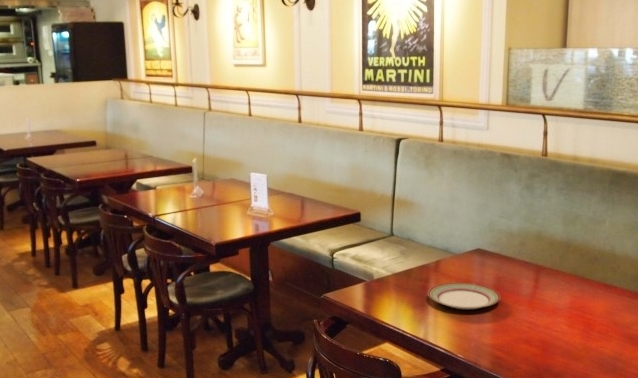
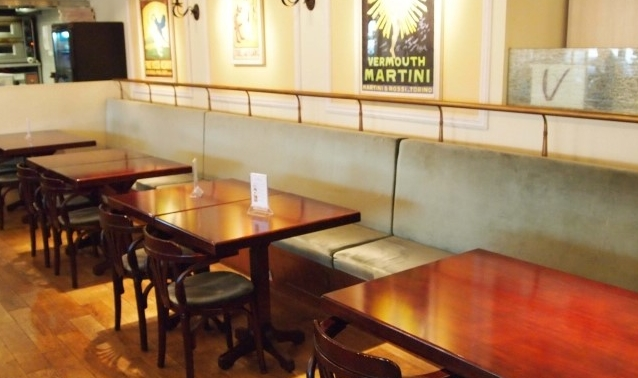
- plate [427,282,501,310]
